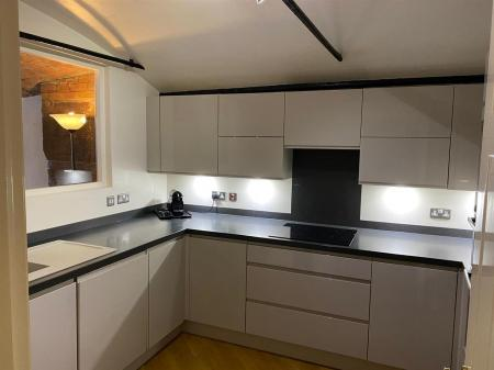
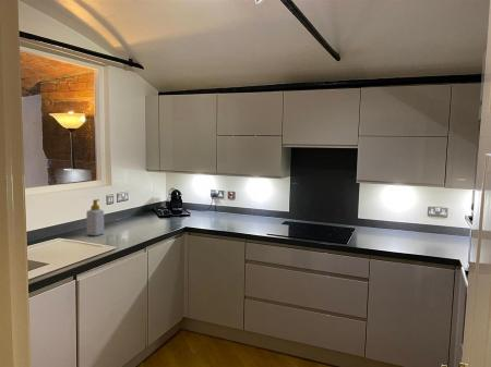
+ soap bottle [85,198,105,236]
